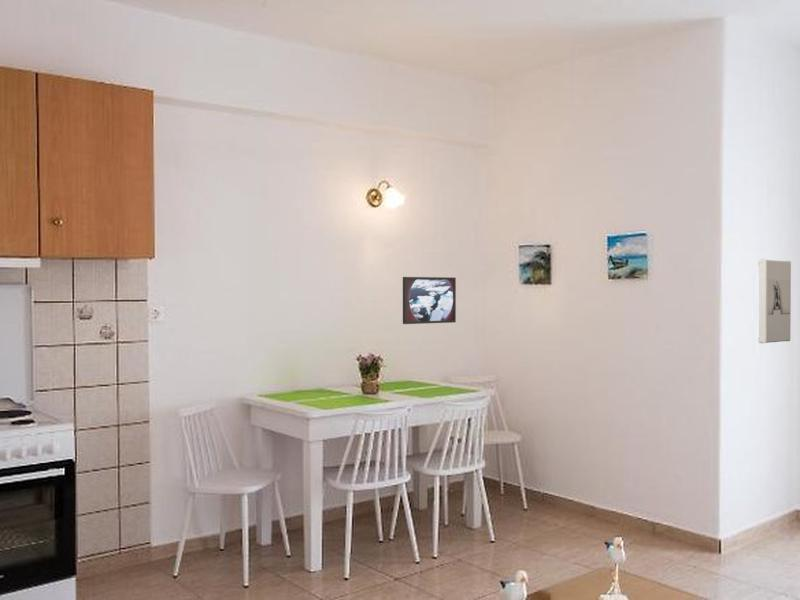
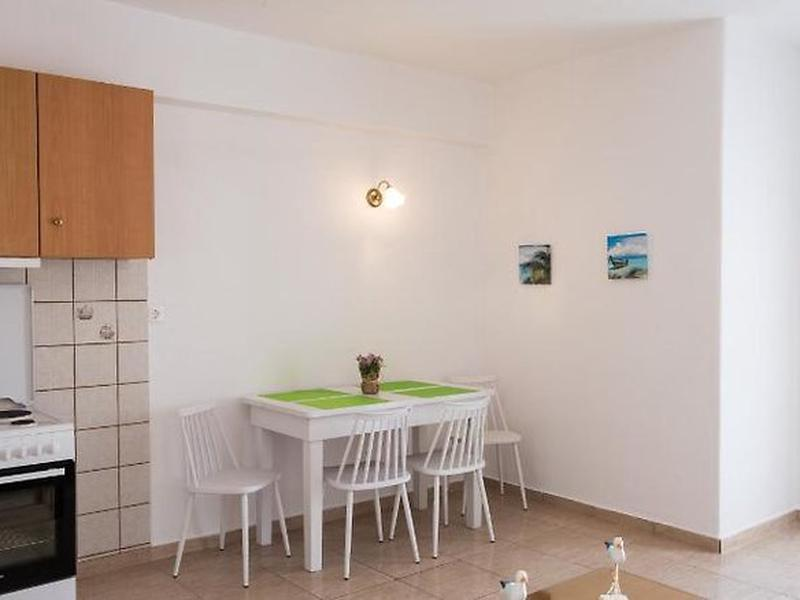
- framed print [402,276,457,325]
- wall sculpture [757,258,792,344]
